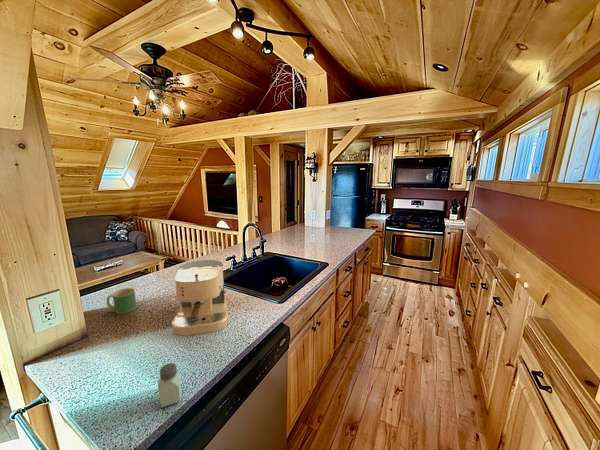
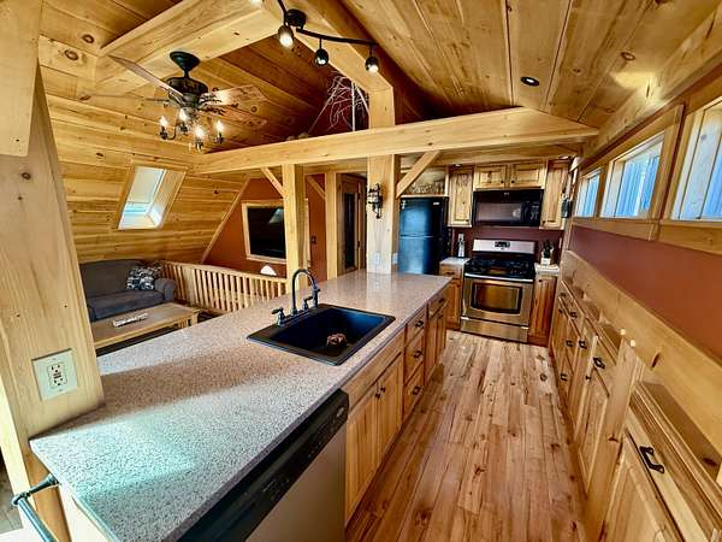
- mug [106,287,138,315]
- coffee maker [171,259,230,337]
- saltshaker [157,362,183,408]
